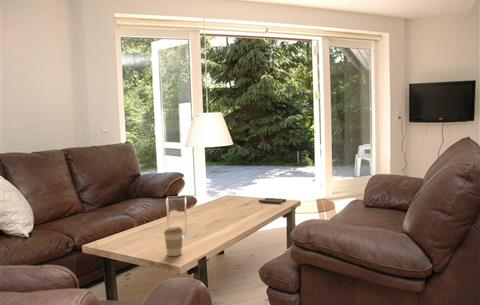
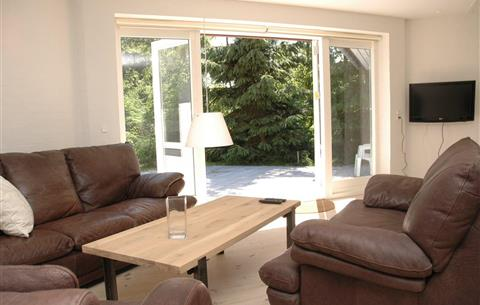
- coffee cup [163,226,184,257]
